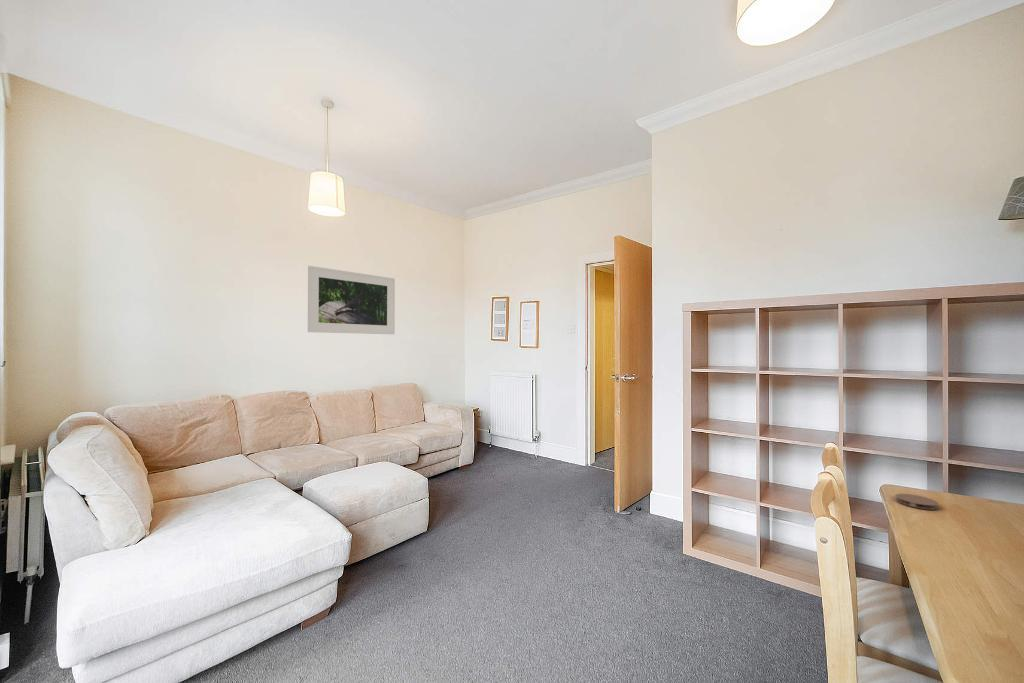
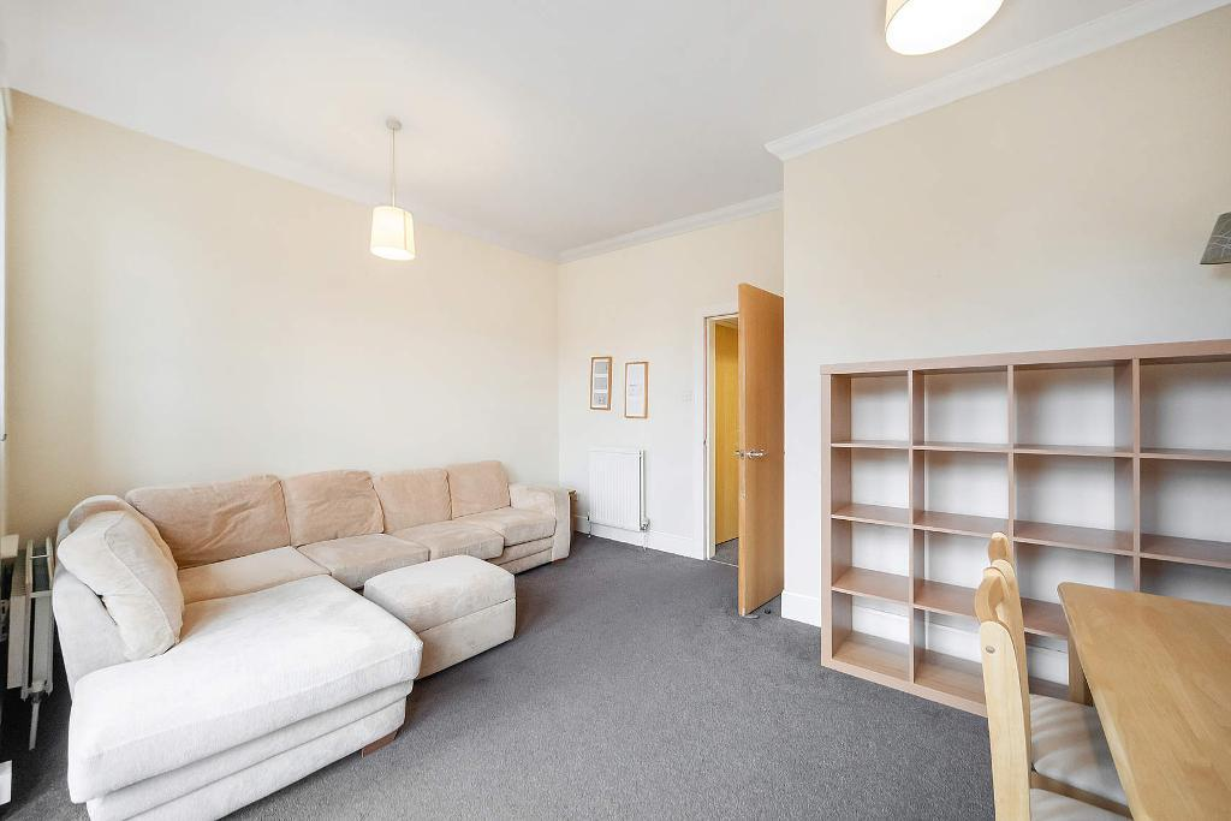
- coaster [895,493,940,511]
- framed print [307,265,396,335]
